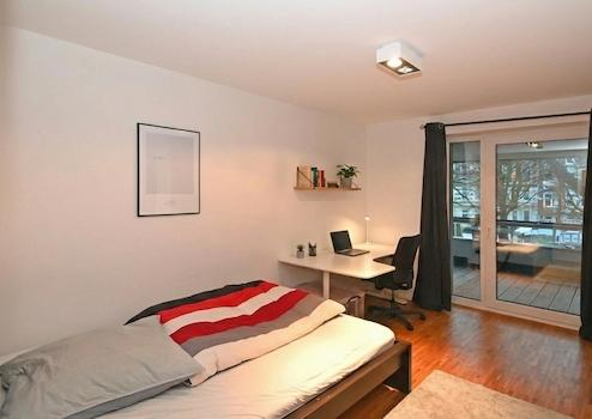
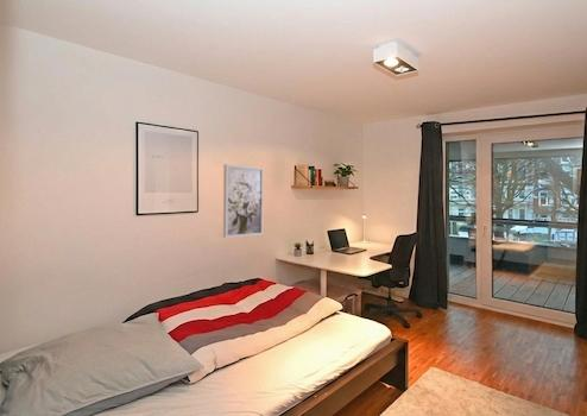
+ wall art [222,163,265,239]
